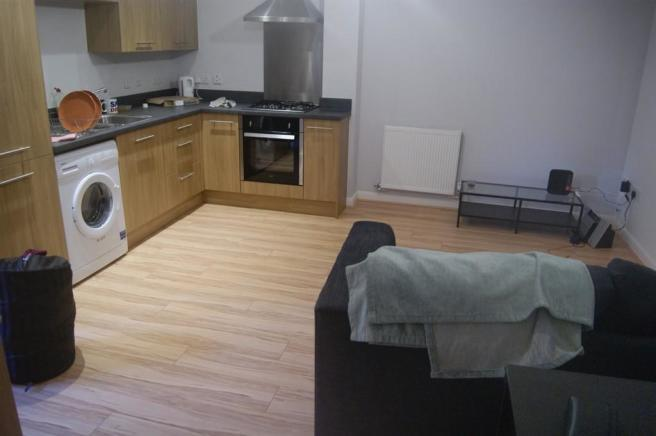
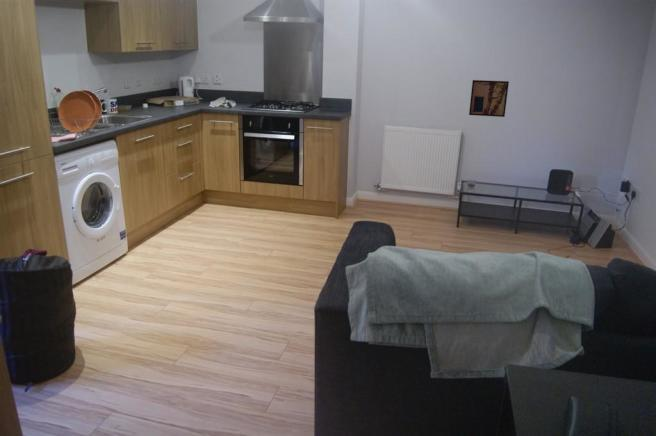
+ wall art [468,79,510,118]
